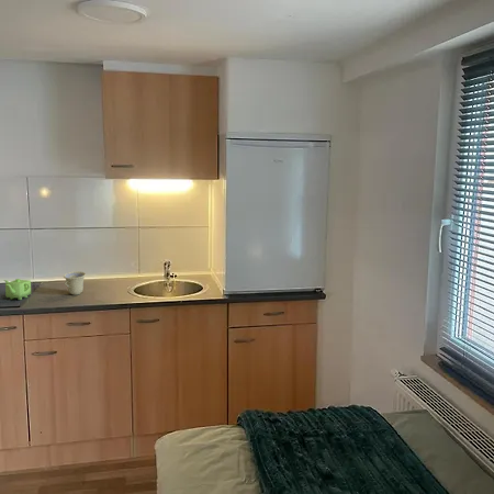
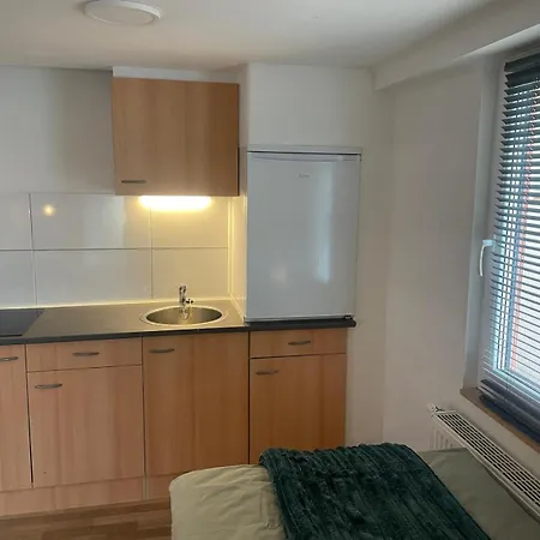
- cup [63,270,87,296]
- teapot [3,278,32,301]
